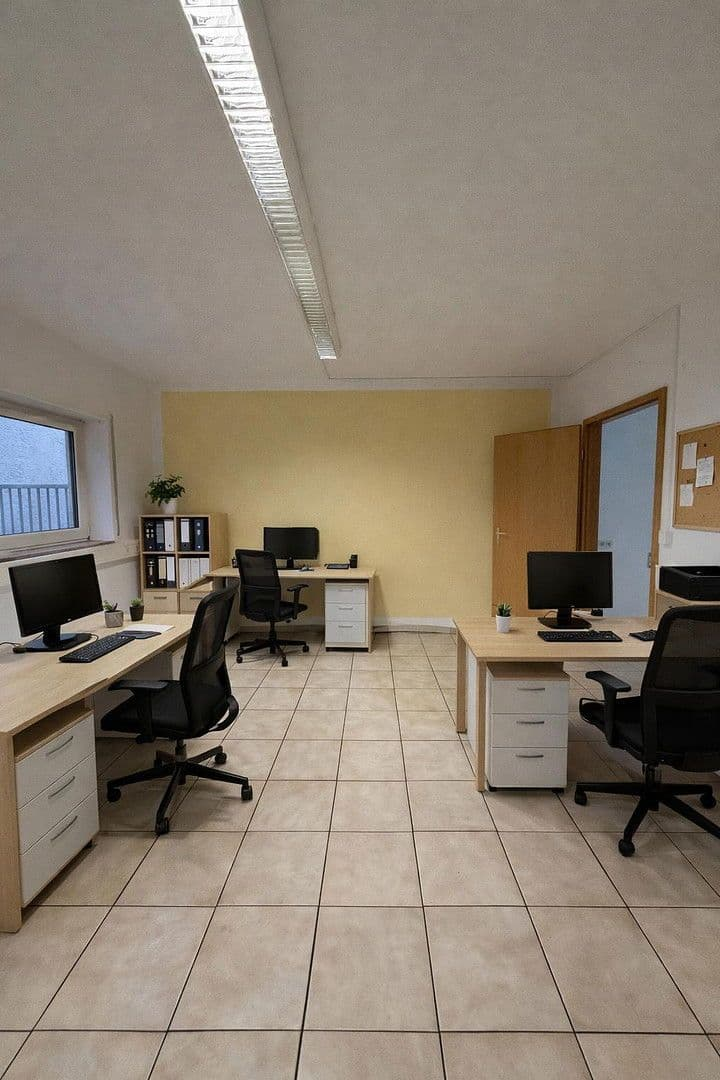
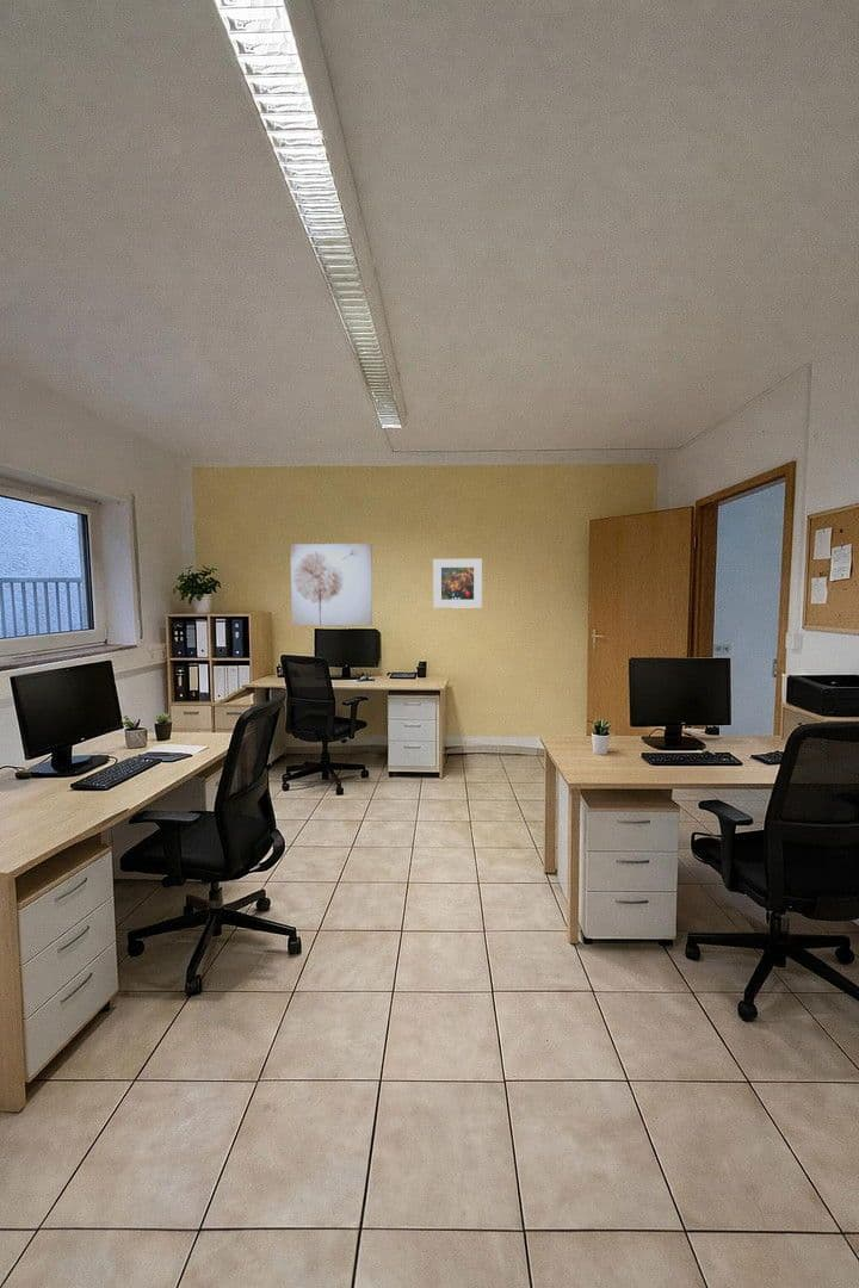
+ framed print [432,558,483,609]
+ wall art [290,543,373,626]
